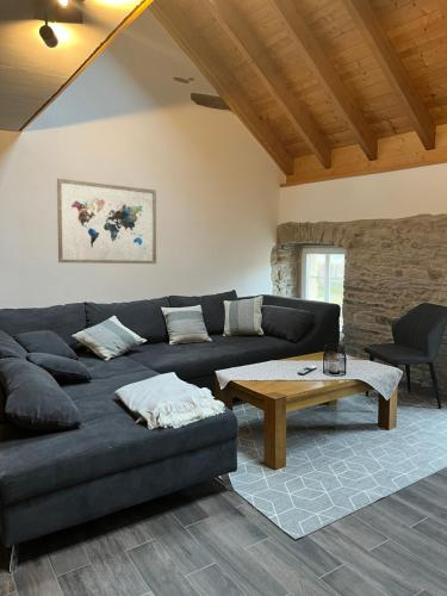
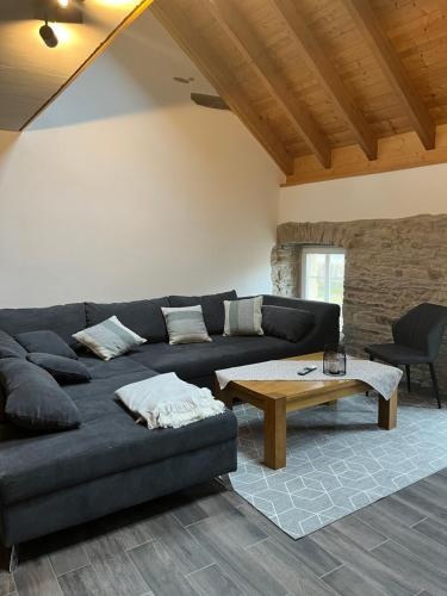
- wall art [56,178,157,265]
